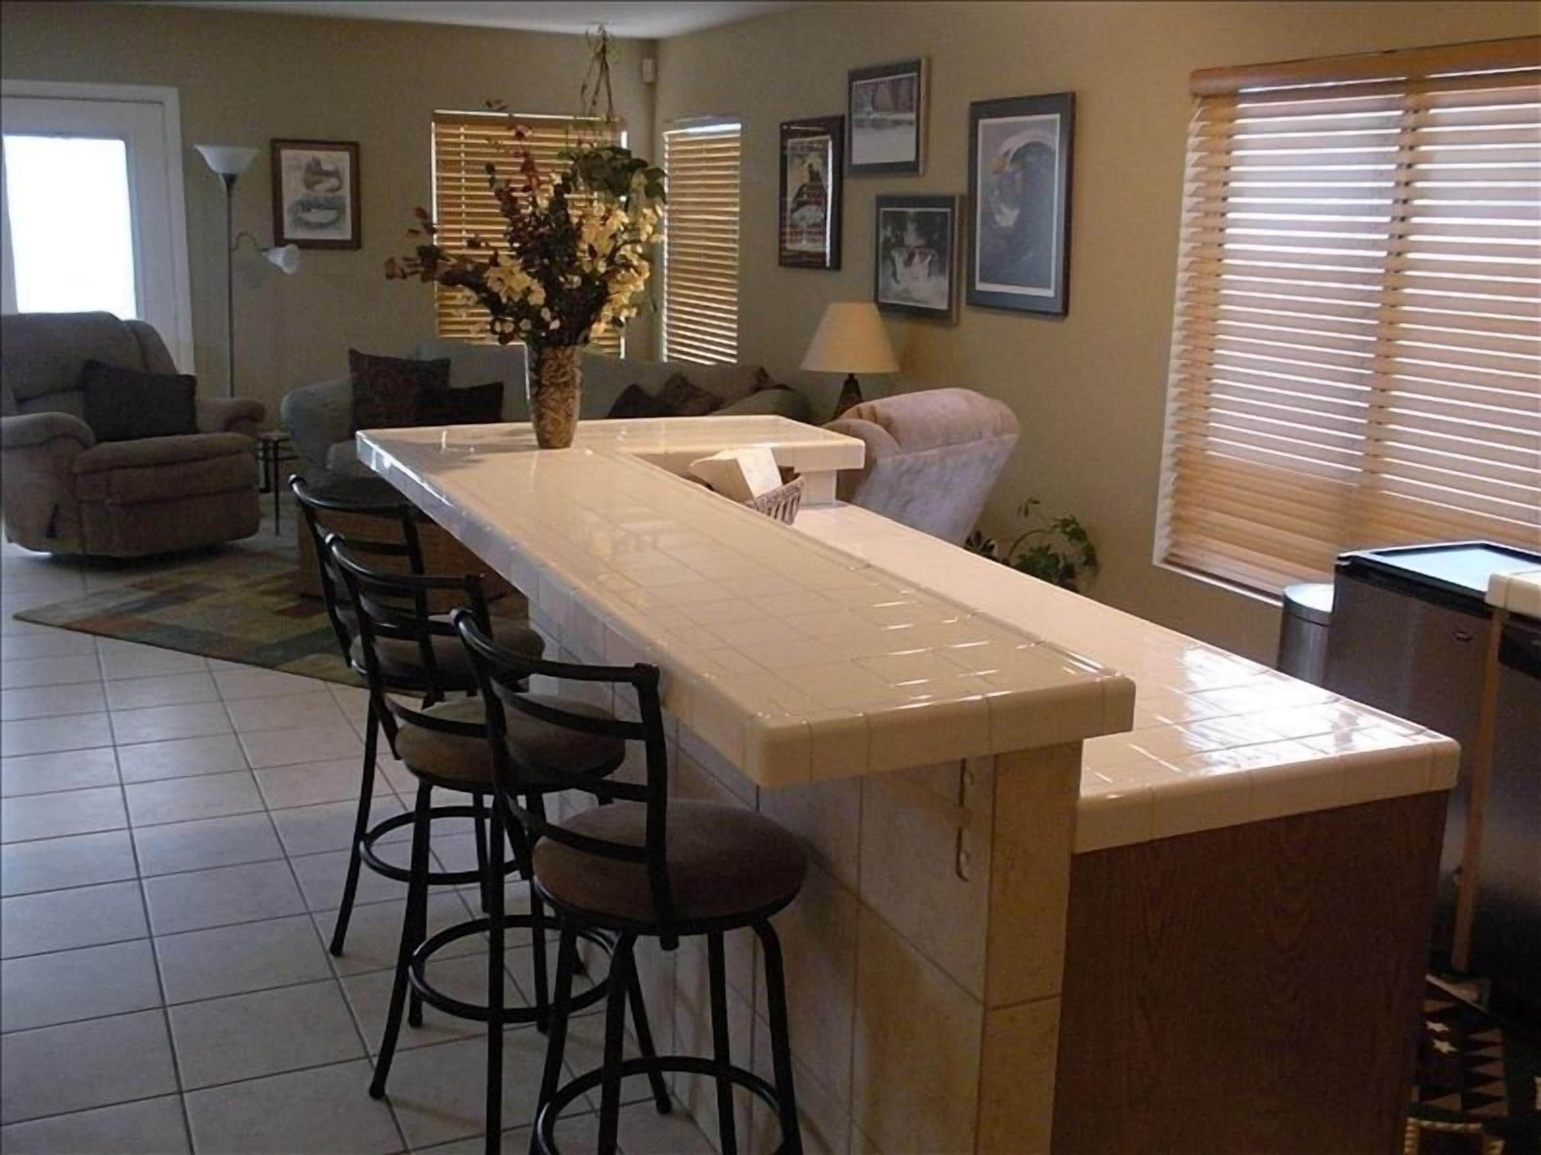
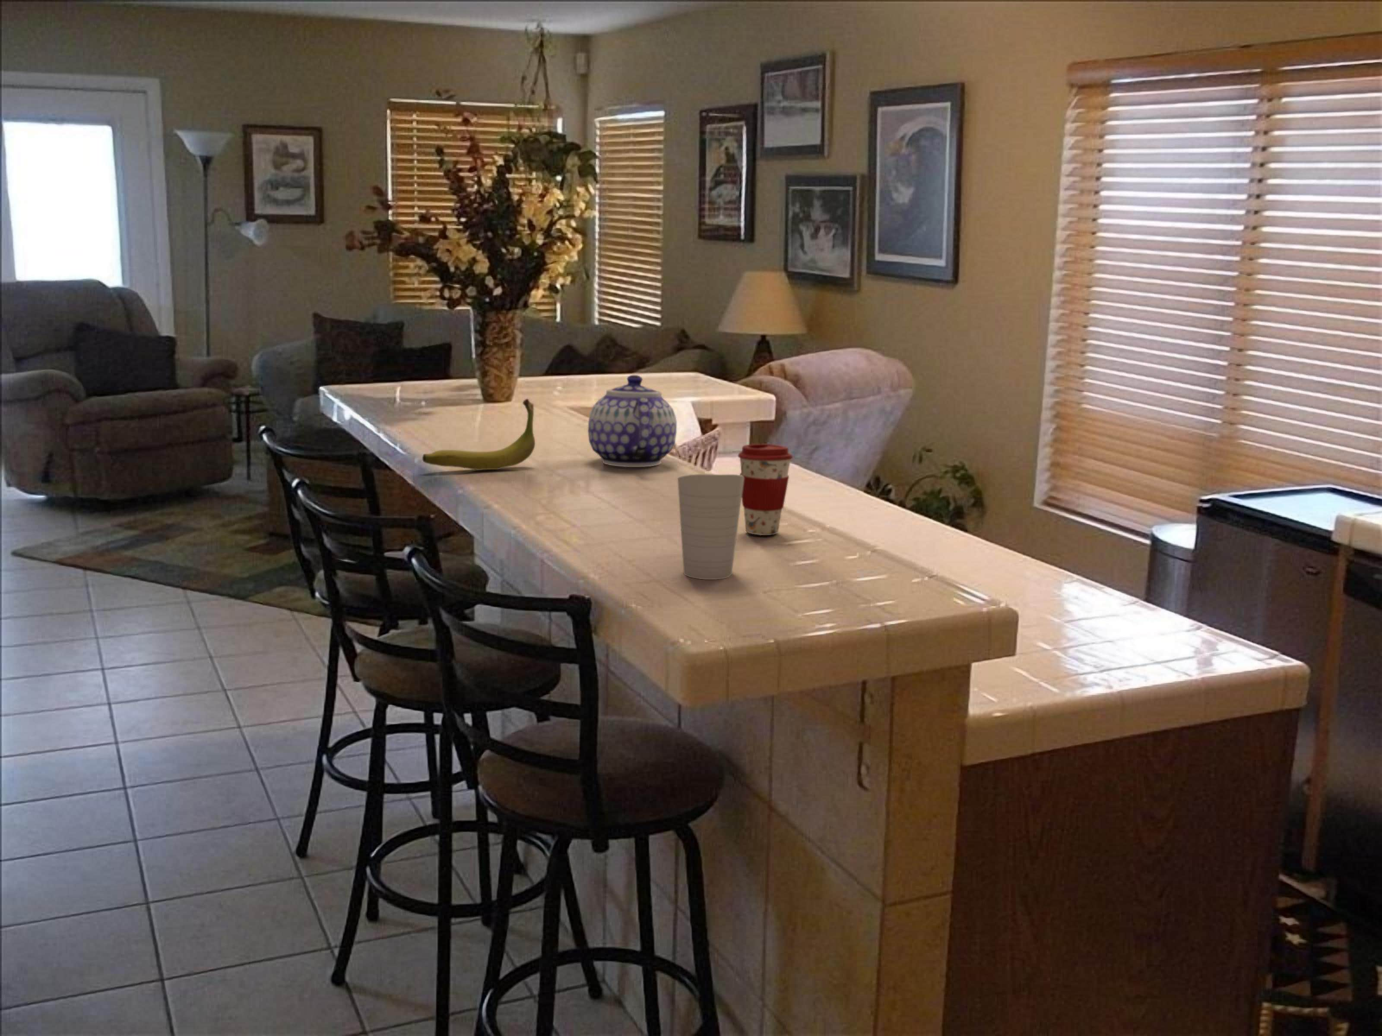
+ teapot [588,374,677,468]
+ coffee cup [738,443,793,535]
+ banana [422,398,535,470]
+ cup [677,473,744,580]
